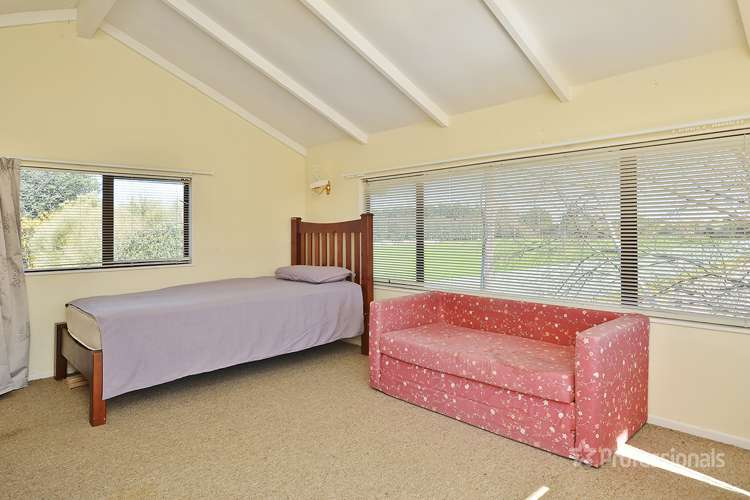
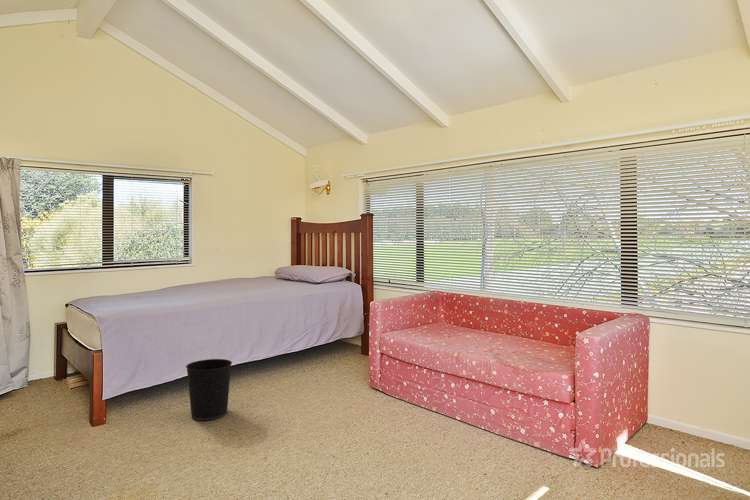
+ wastebasket [185,358,233,421]
